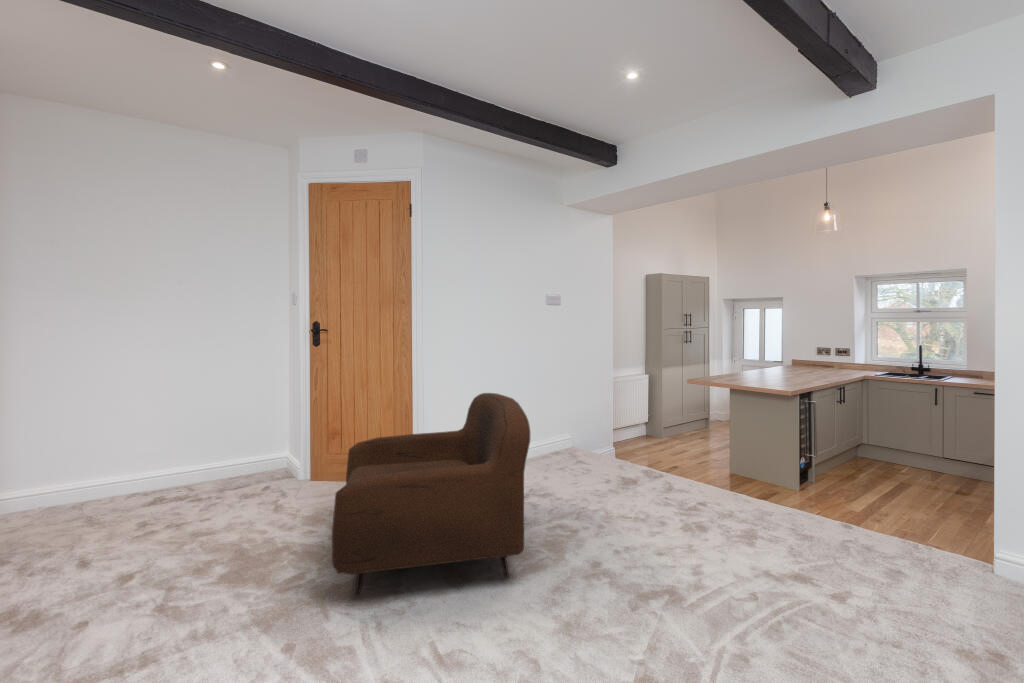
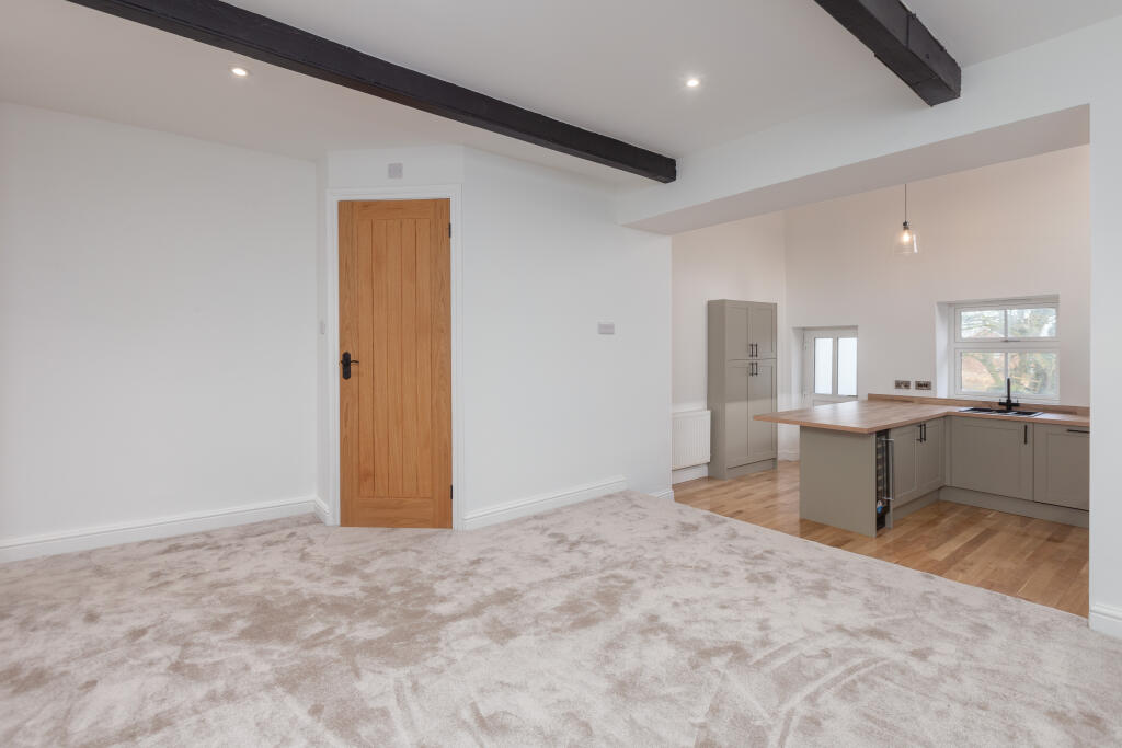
- armchair [331,392,531,598]
